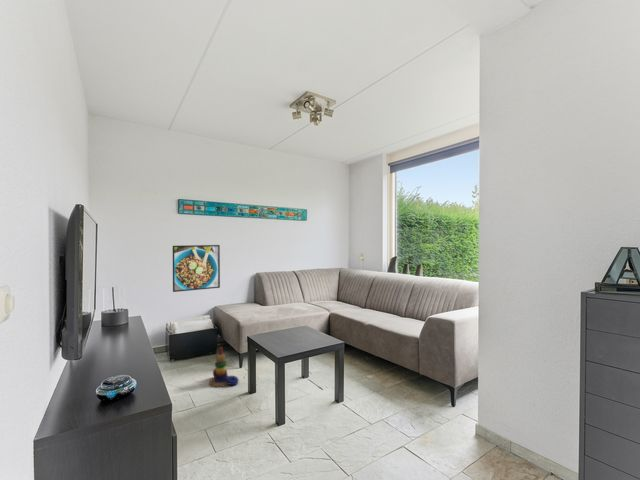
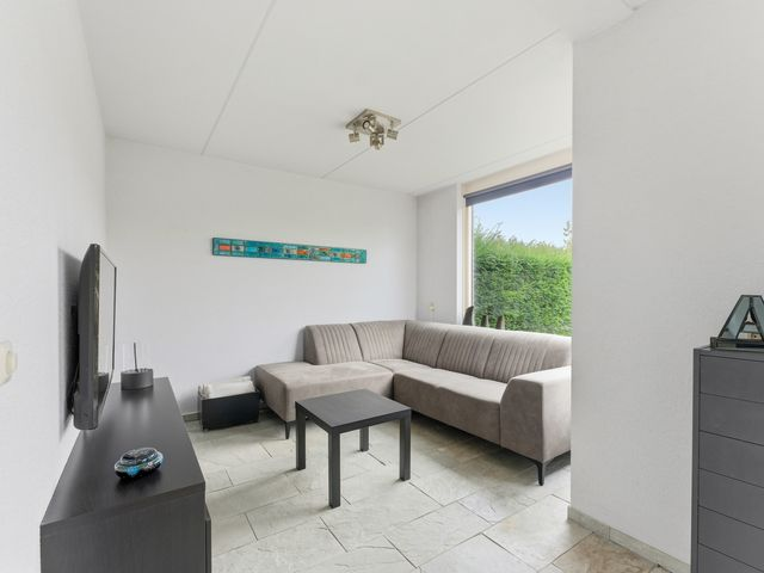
- stacking toy [208,346,240,388]
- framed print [172,244,221,293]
